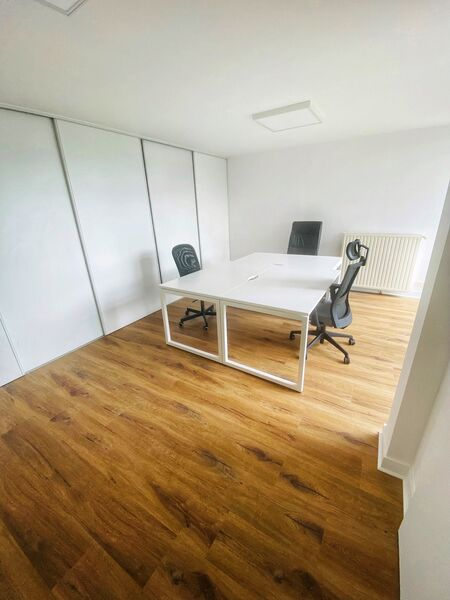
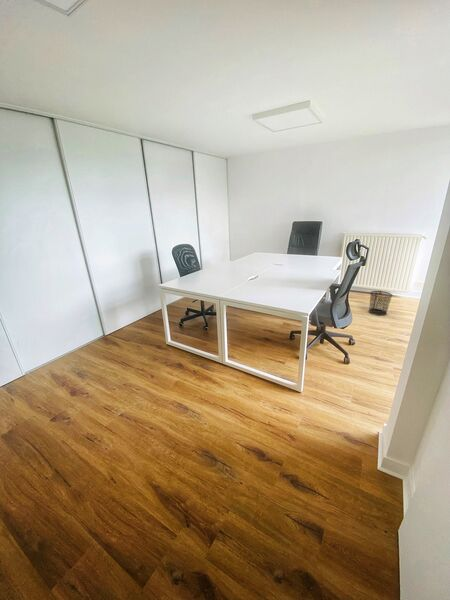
+ waste bin [368,290,394,317]
